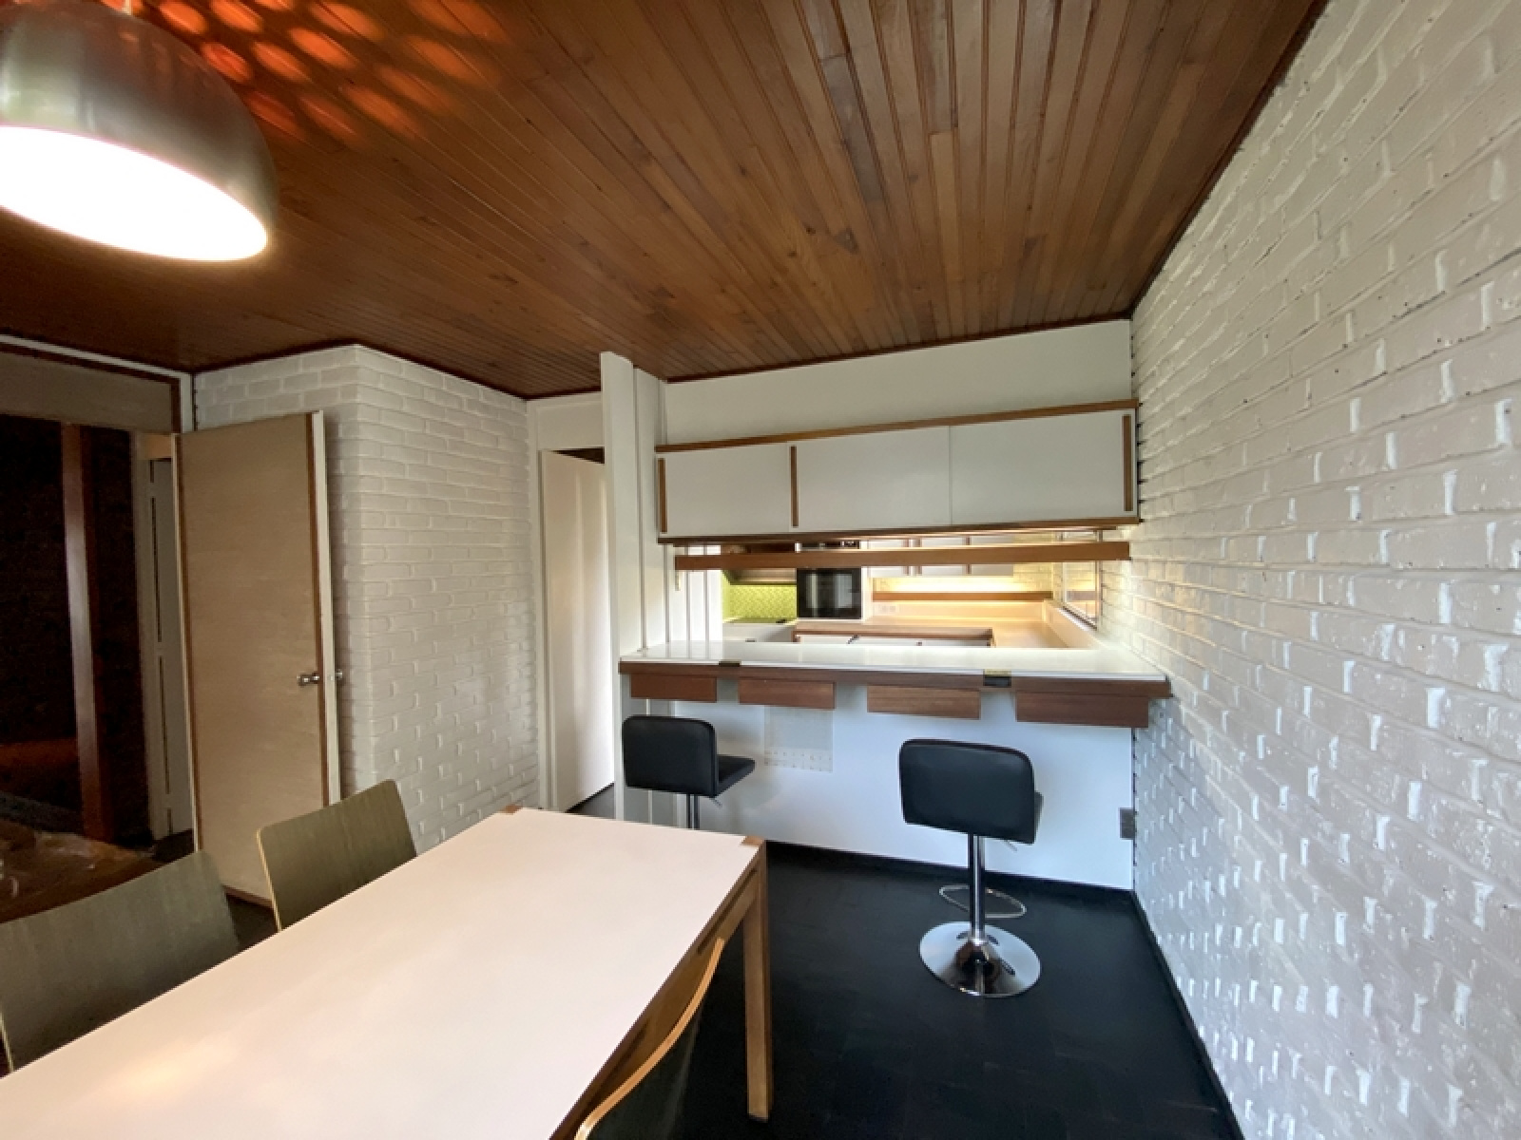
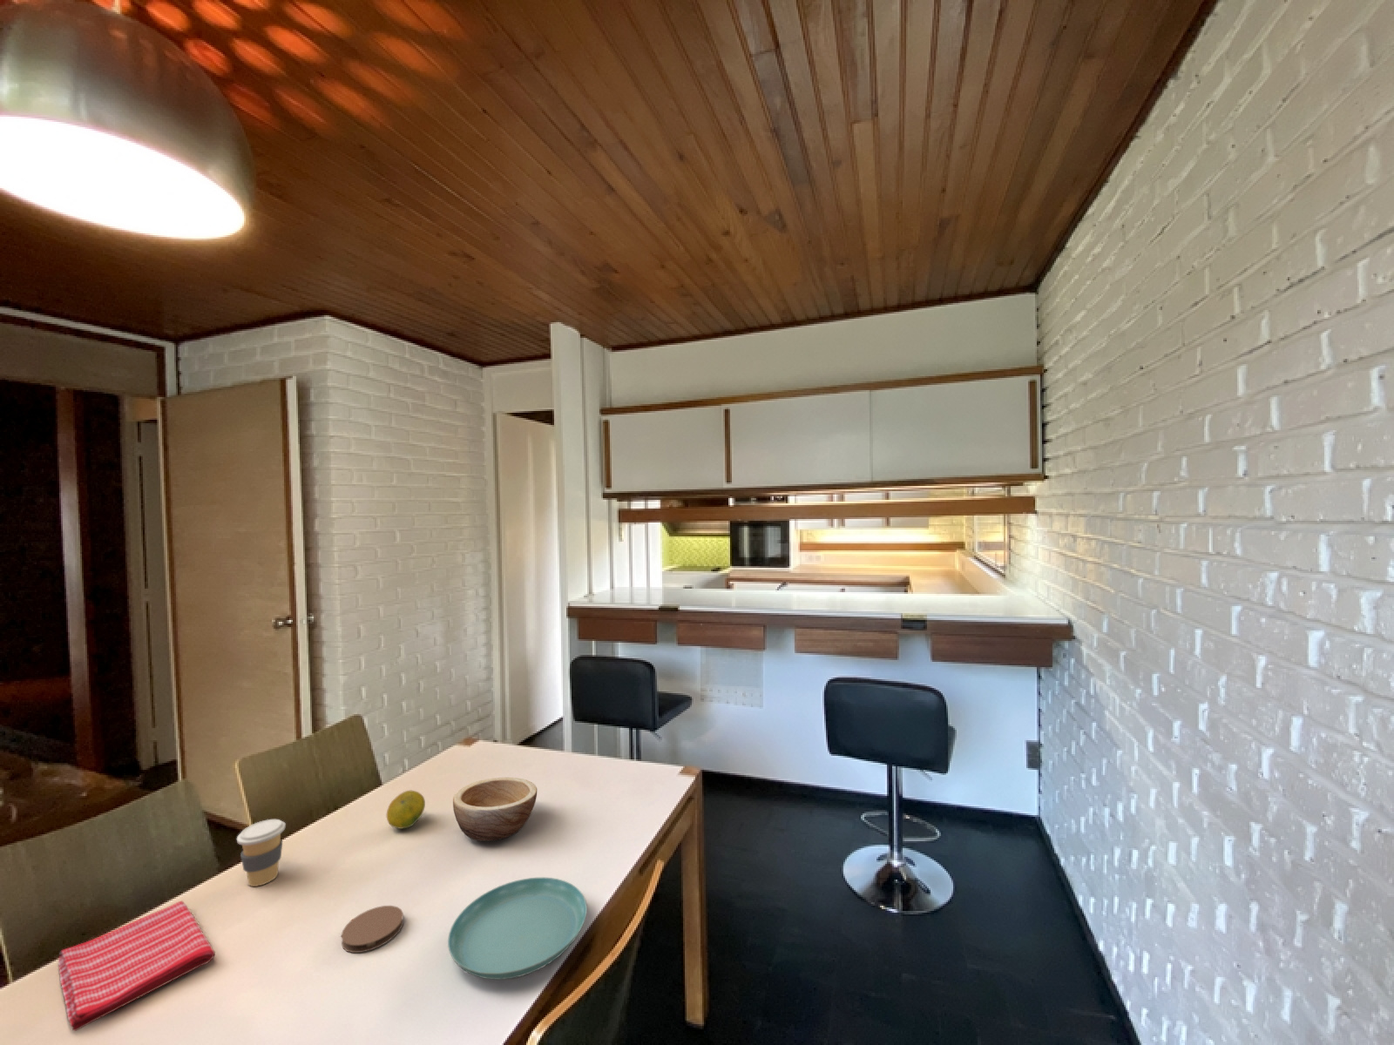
+ coffee cup [236,819,286,887]
+ fruit [386,790,426,830]
+ coaster [340,904,404,954]
+ dish towel [57,900,216,1032]
+ saucer [447,876,588,980]
+ bowl [452,777,538,842]
